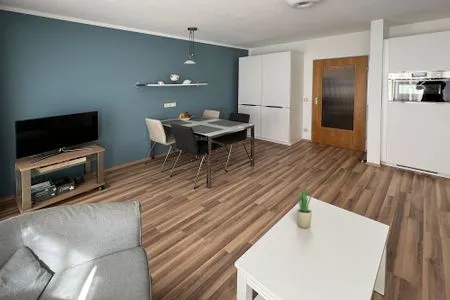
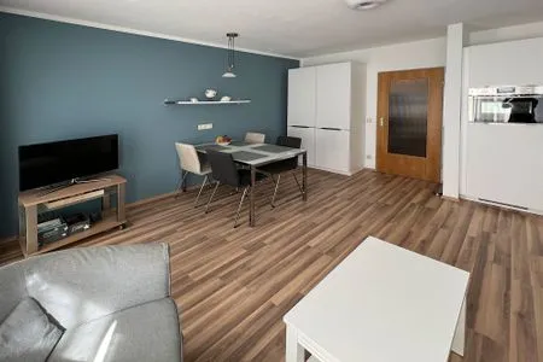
- potted plant [293,183,313,229]
